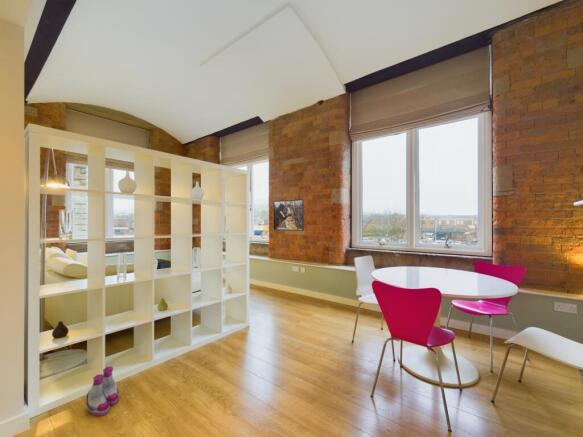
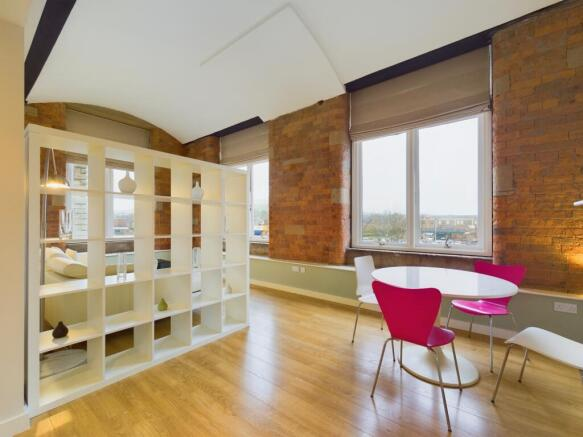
- boots [85,365,120,416]
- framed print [272,198,305,232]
